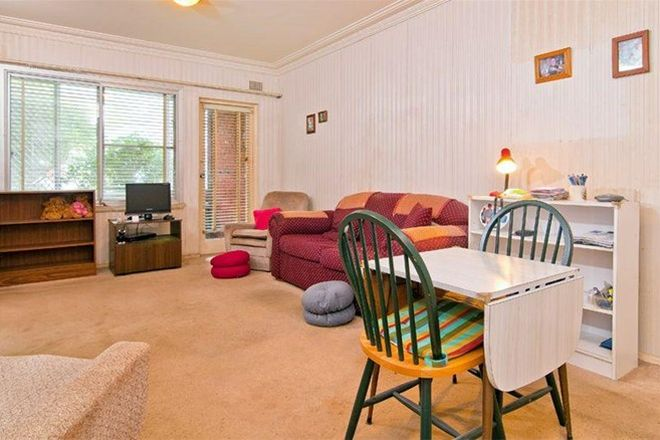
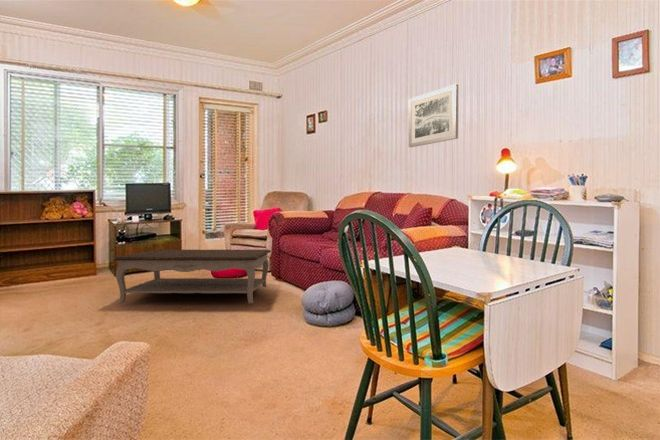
+ coffee table [112,249,272,305]
+ wall art [408,83,459,148]
